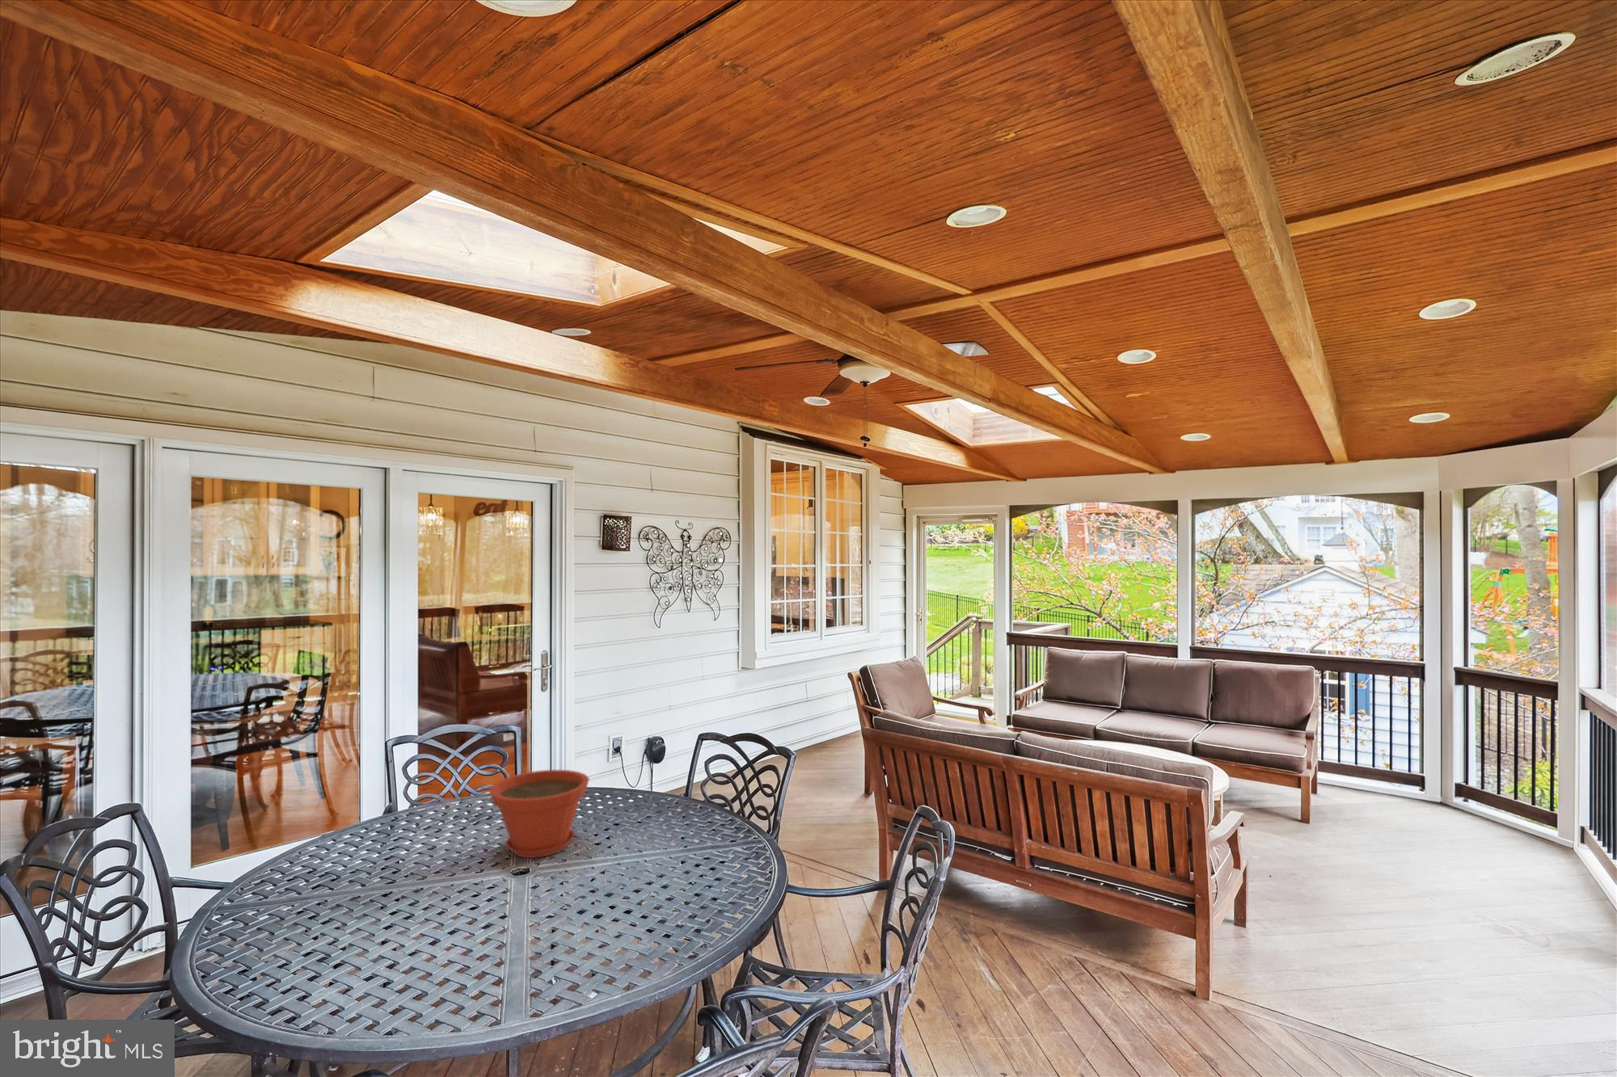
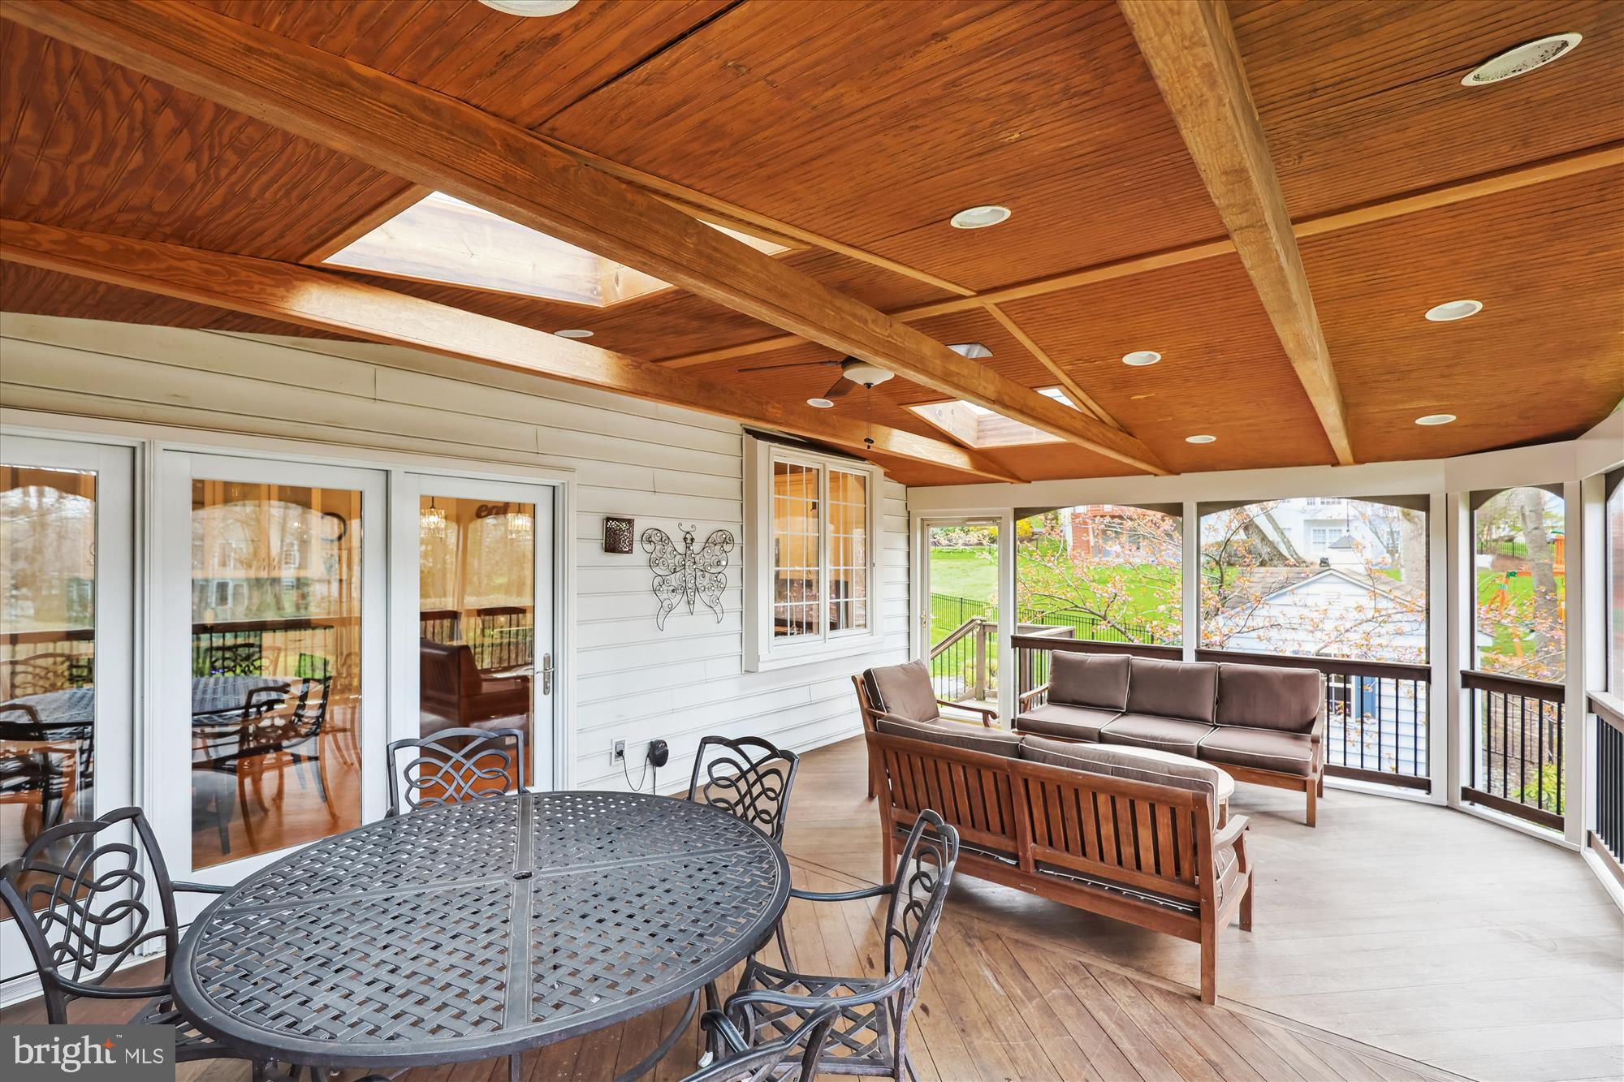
- plant pot [488,769,590,859]
